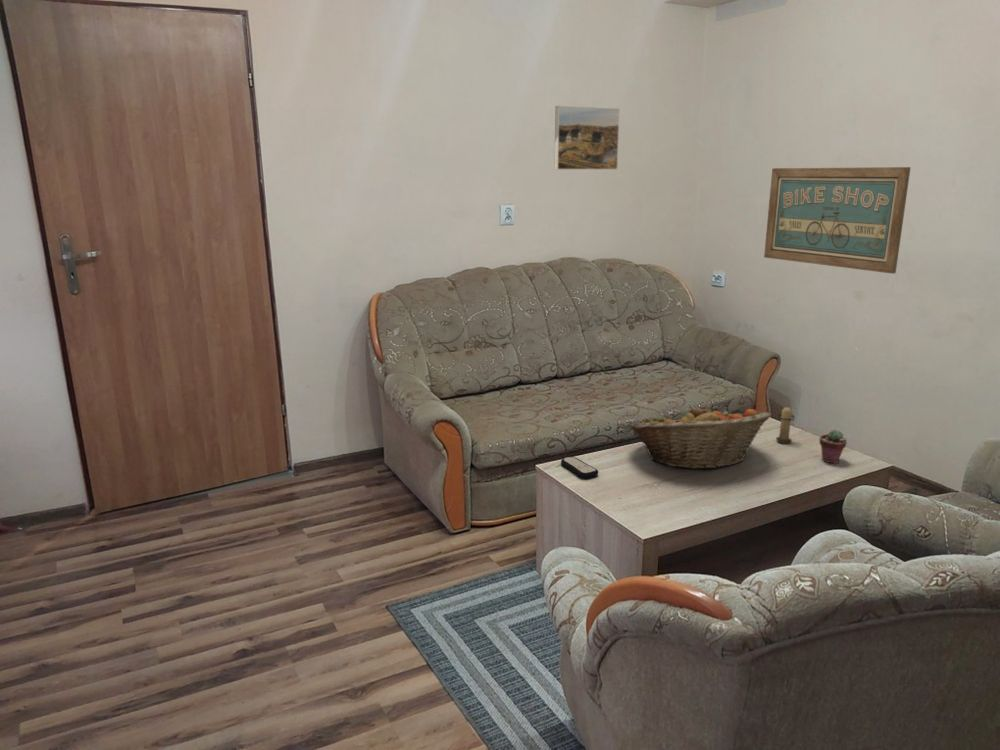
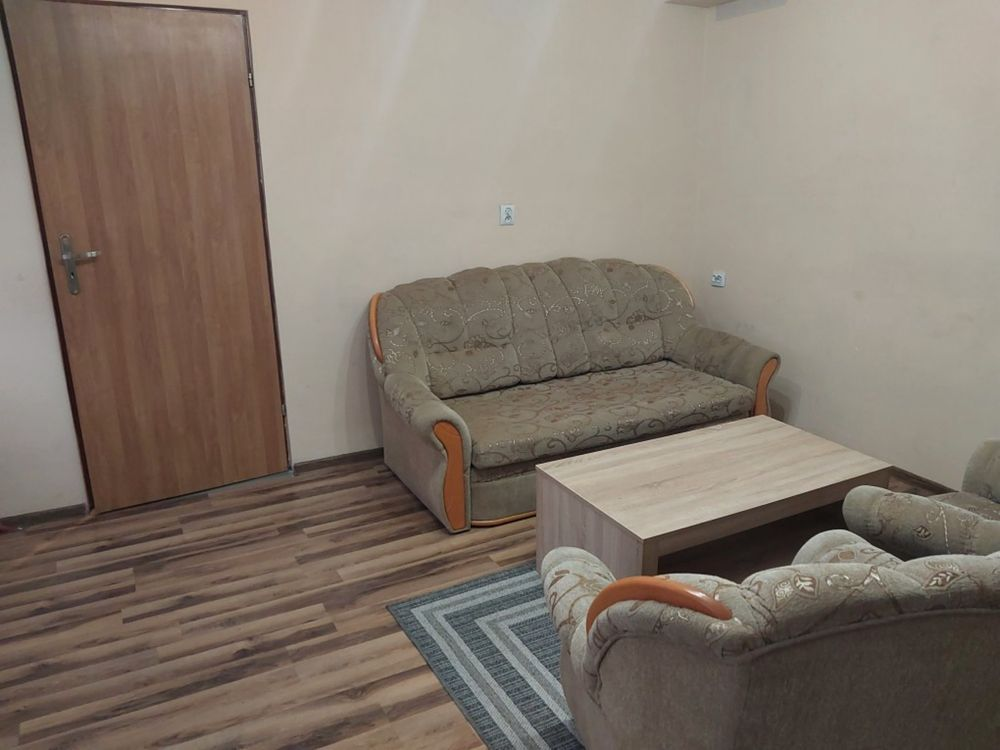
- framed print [553,105,621,171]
- potted succulent [818,429,848,465]
- candle [775,404,796,444]
- fruit basket [630,405,772,470]
- wall art [763,166,912,275]
- remote control [560,456,599,479]
